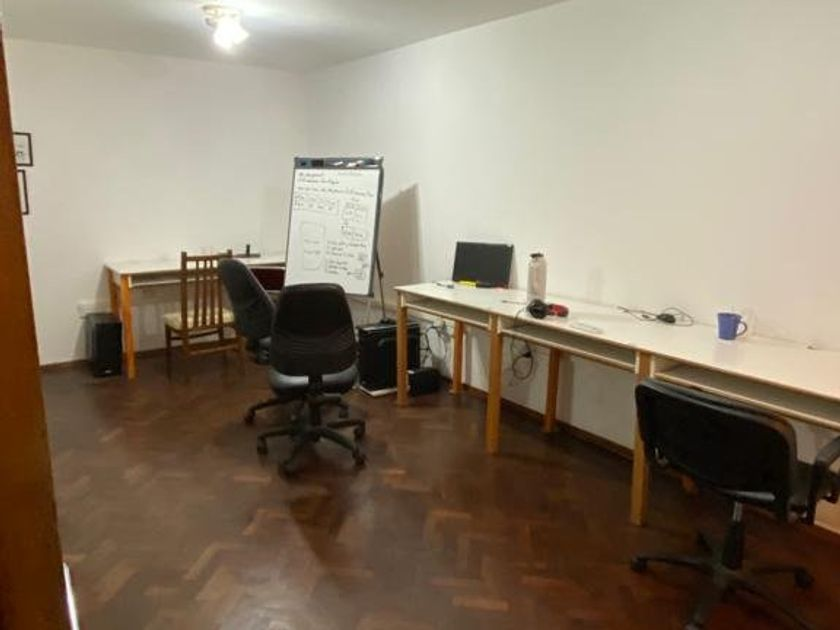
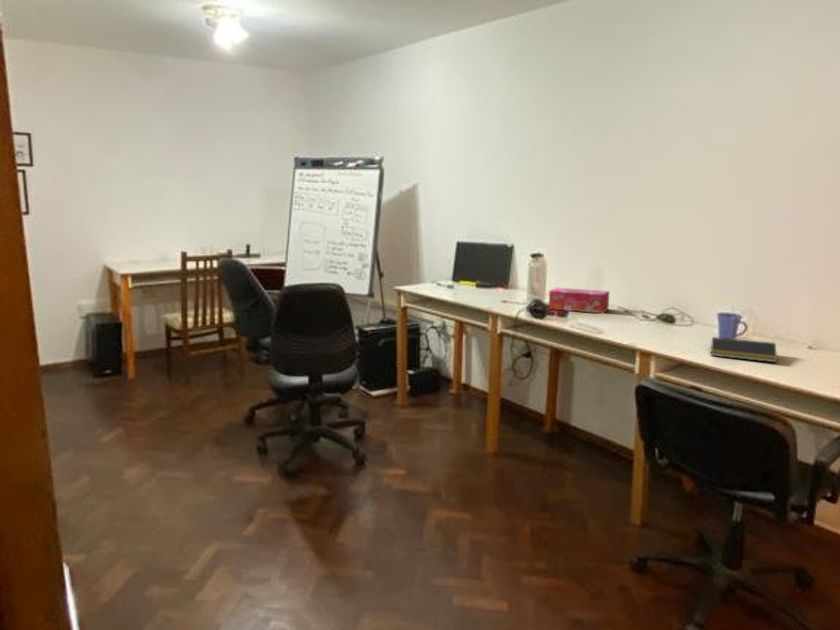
+ notepad [709,336,778,363]
+ tissue box [548,287,611,314]
